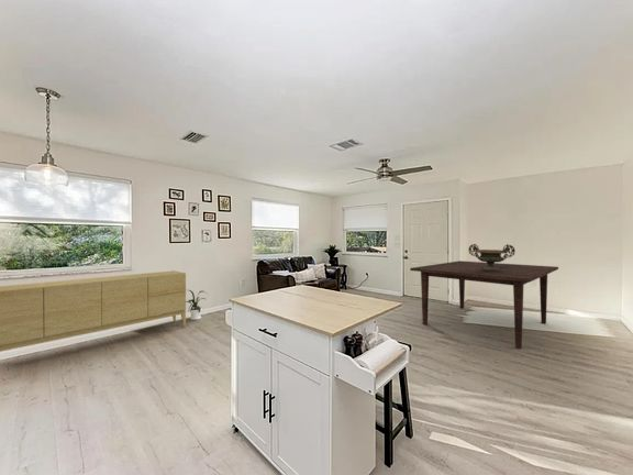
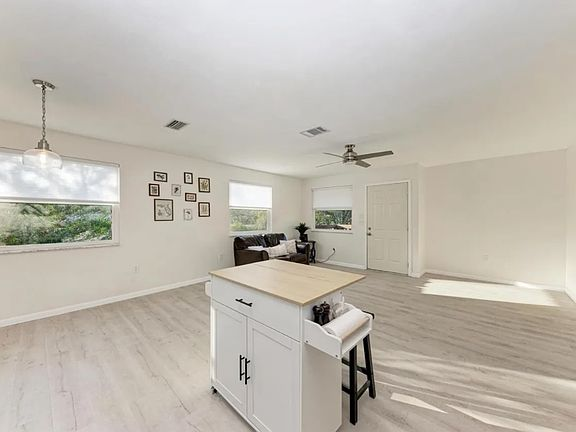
- house plant [186,289,208,321]
- table [409,259,559,350]
- sideboard [0,269,187,353]
- decorative urn [467,243,517,272]
